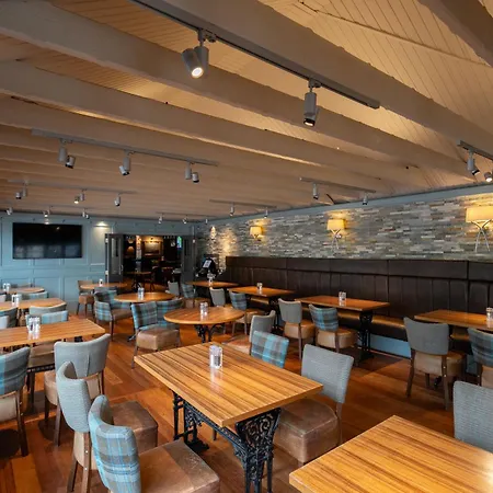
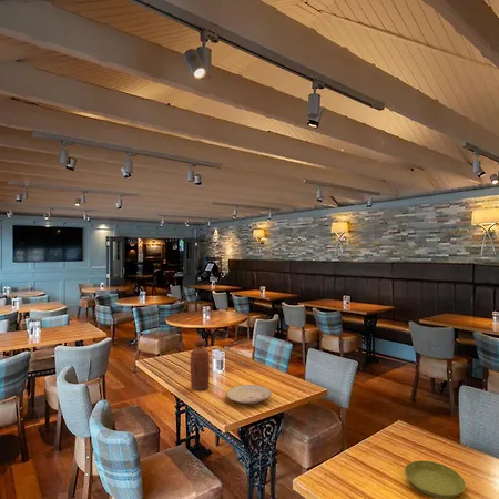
+ plate [225,384,273,405]
+ bottle [190,336,211,391]
+ saucer [404,459,467,499]
